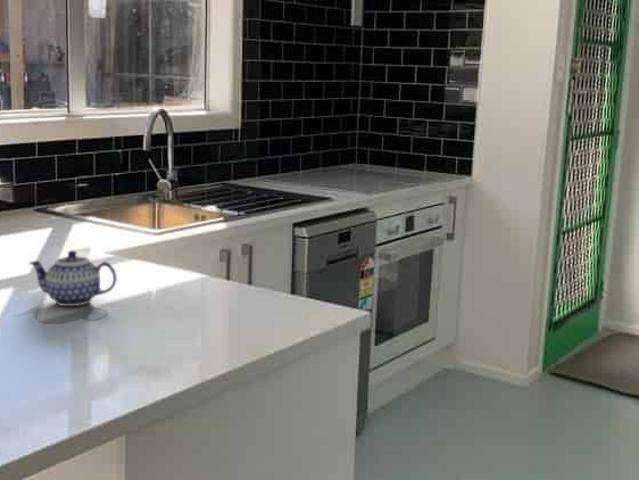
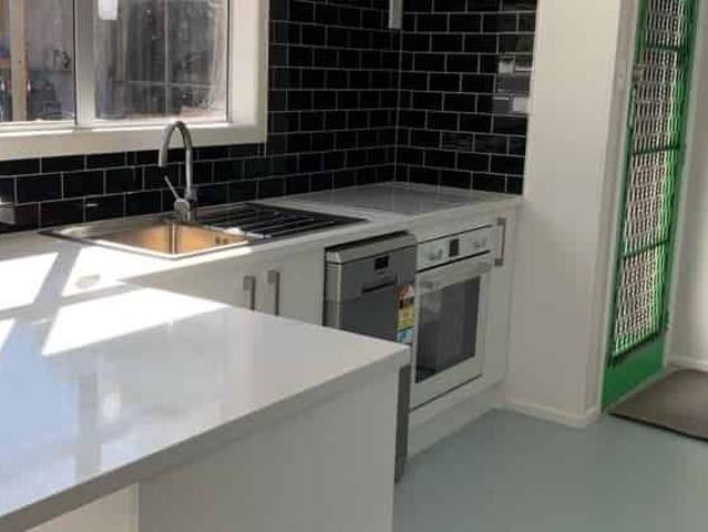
- teapot [28,249,118,307]
